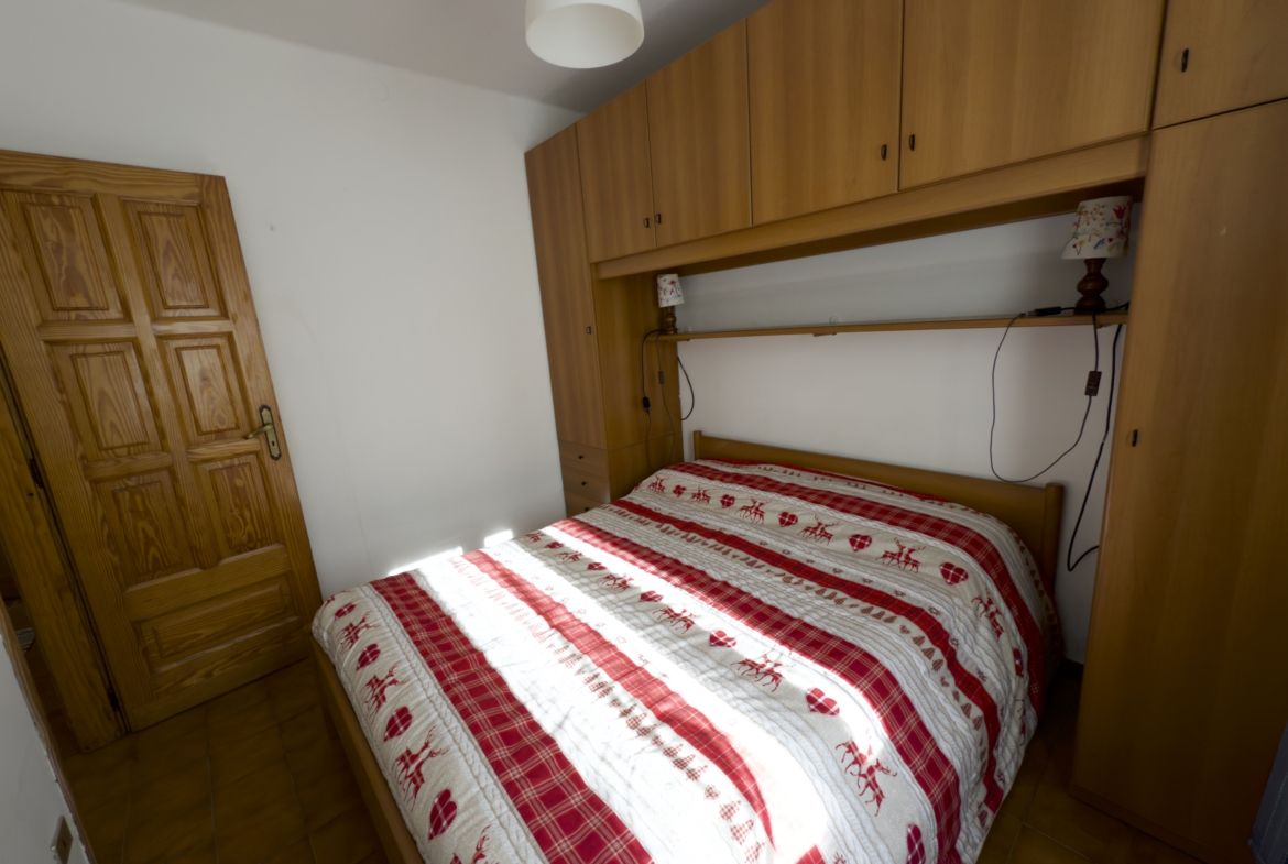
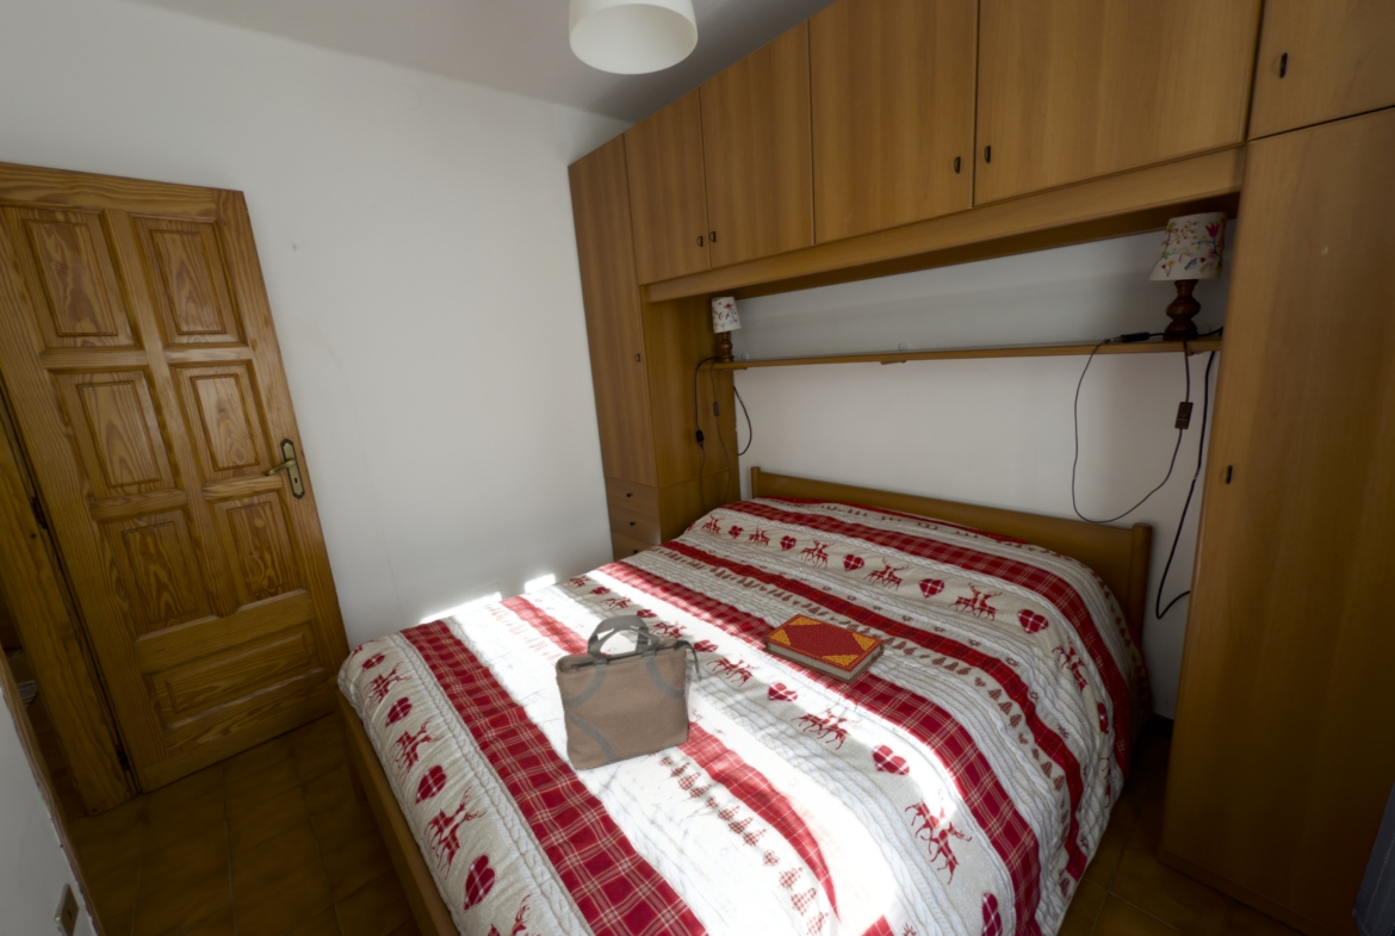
+ hardback book [761,613,886,686]
+ tote bag [554,614,700,771]
